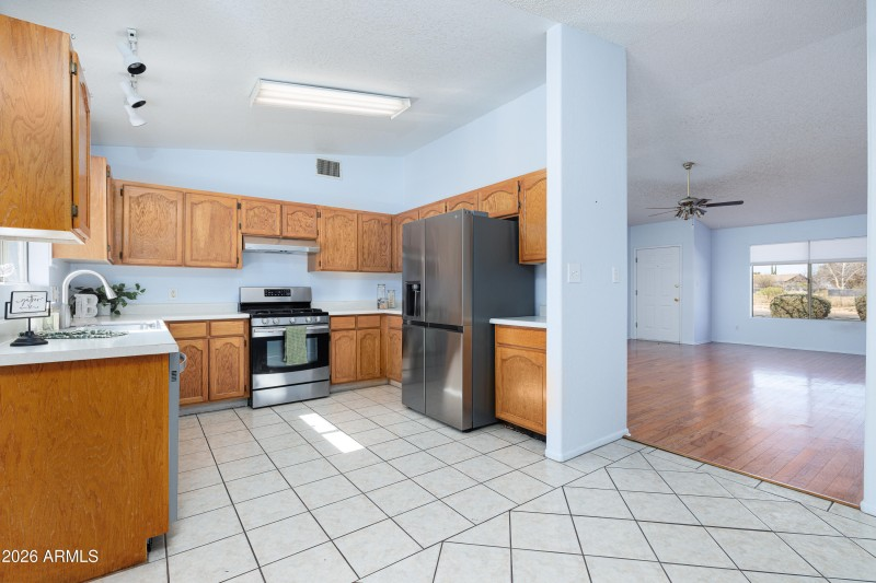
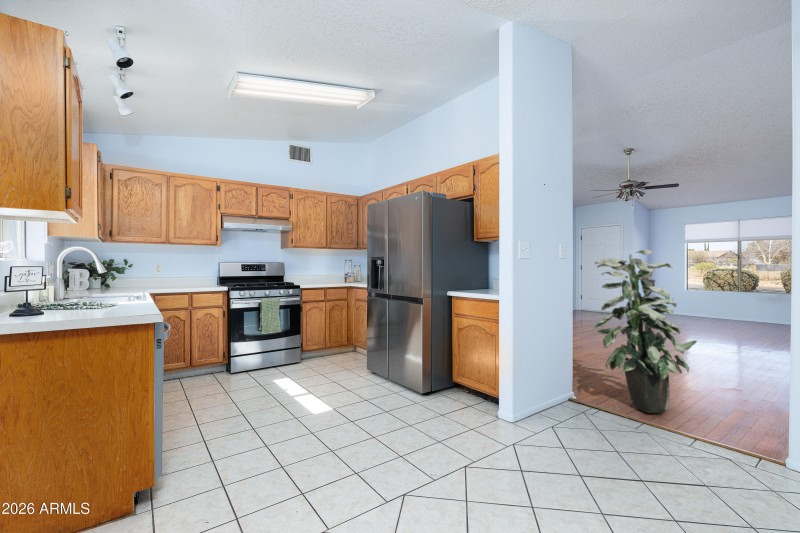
+ indoor plant [593,249,698,414]
